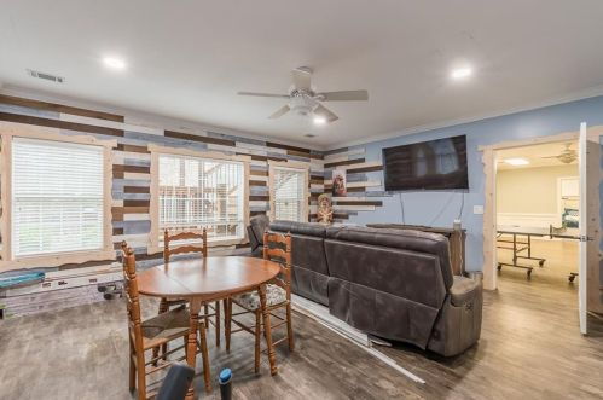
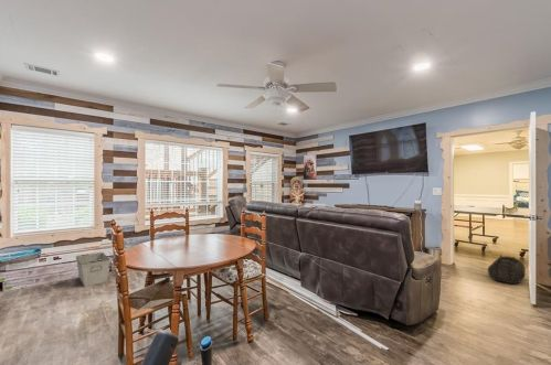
+ backpack [487,254,527,286]
+ storage bin [75,251,112,288]
